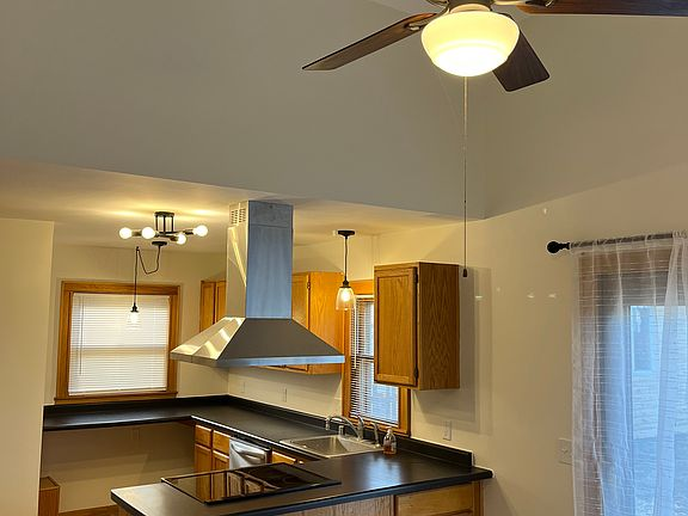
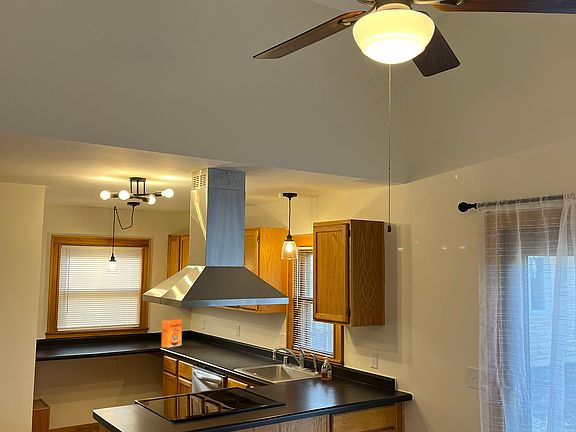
+ cereal box [161,318,183,349]
